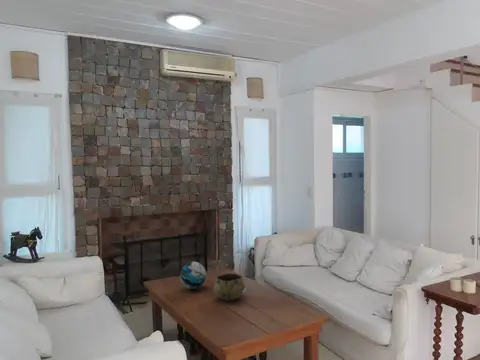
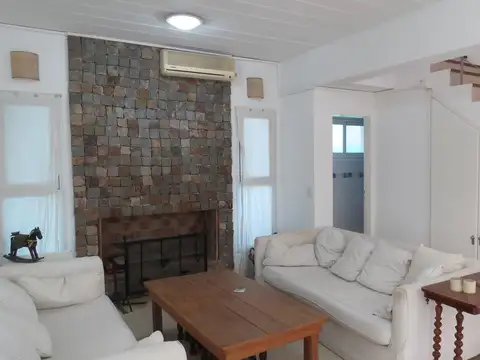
- decorative orb [179,261,207,290]
- decorative bowl [213,272,246,301]
